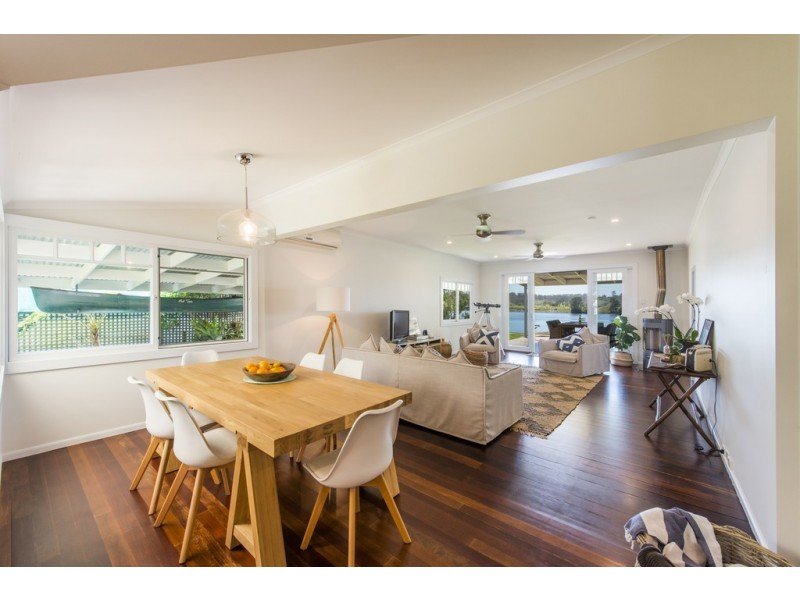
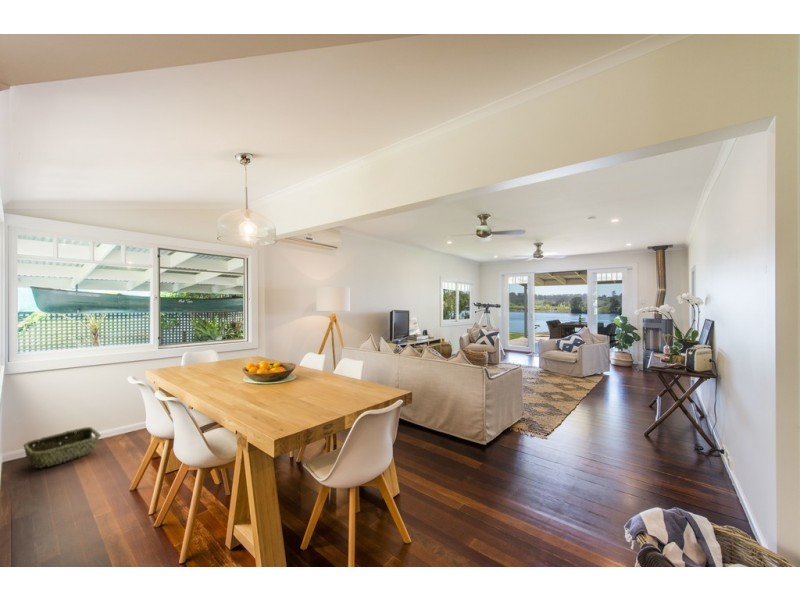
+ woven basket [22,426,102,469]
